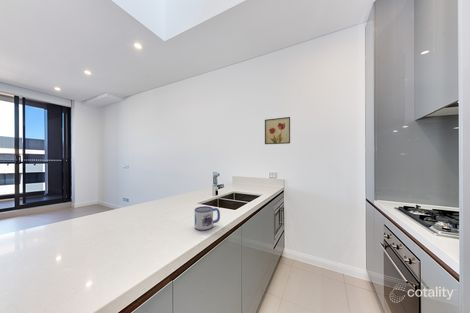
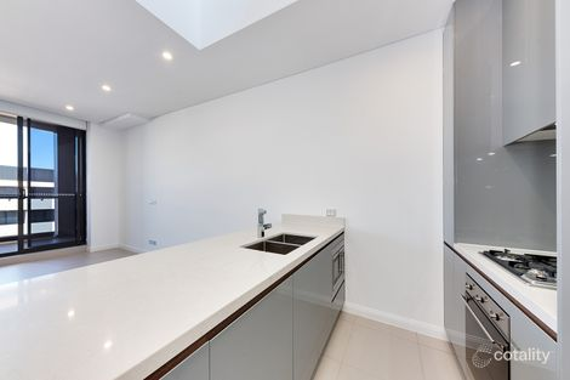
- mug [194,205,221,232]
- wall art [264,116,291,145]
